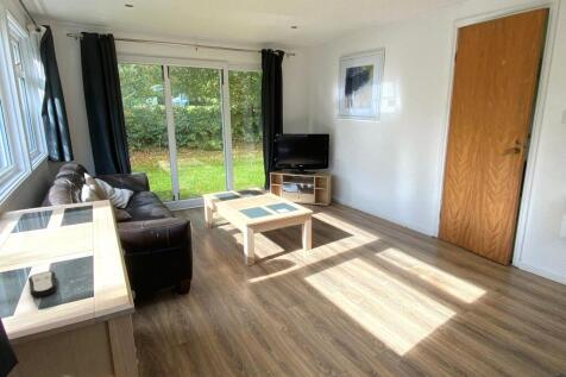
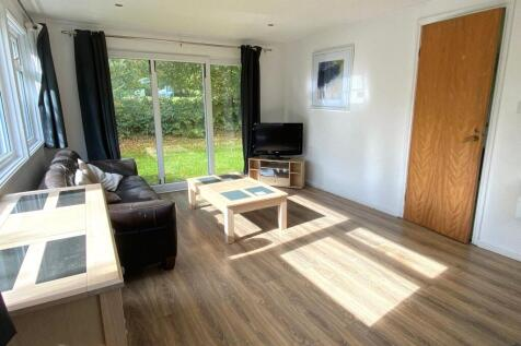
- remote control [27,270,57,299]
